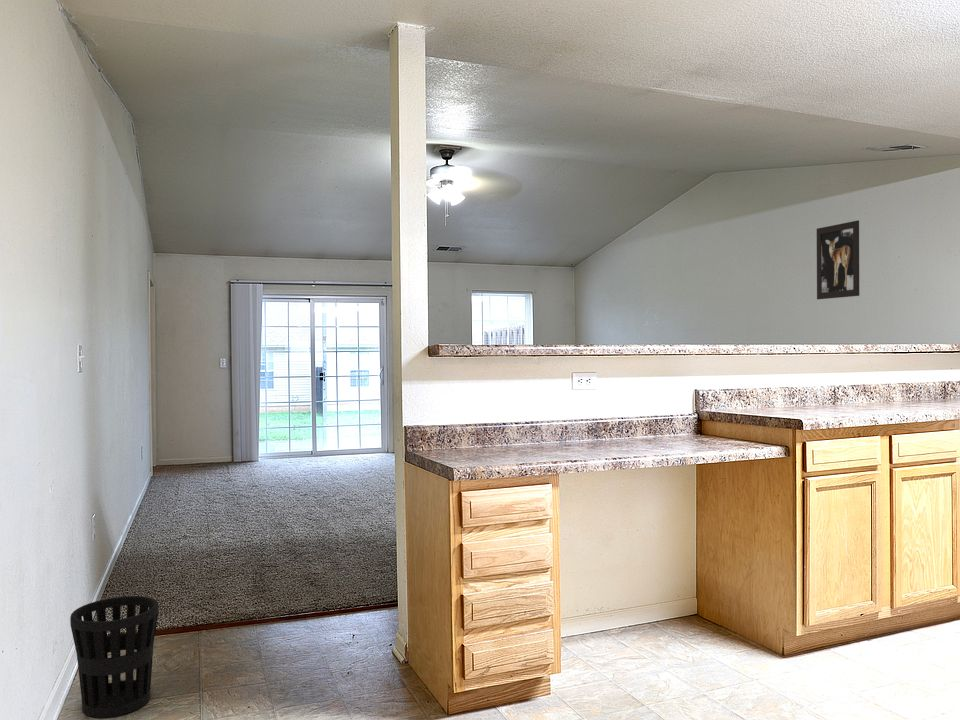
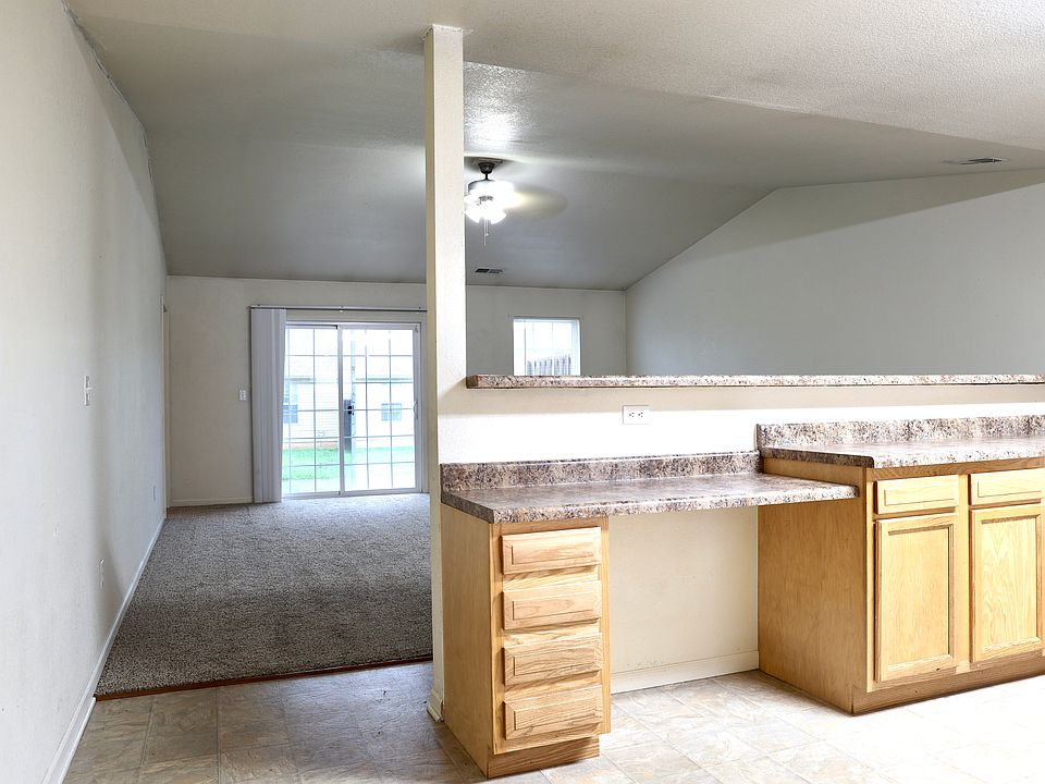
- wall art [816,219,860,300]
- wastebasket [69,595,160,719]
